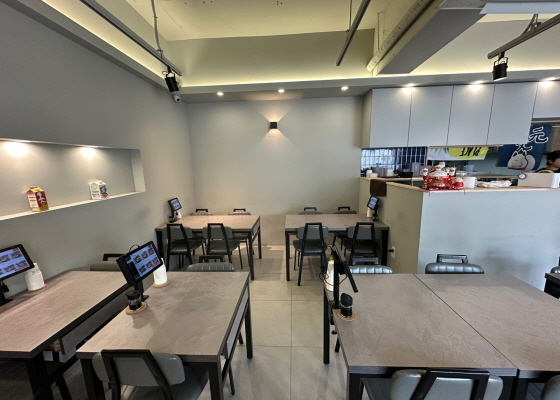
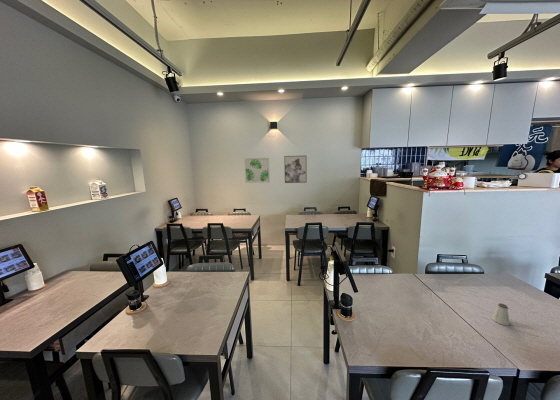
+ wall art [243,157,271,184]
+ saltshaker [491,302,511,326]
+ wall art [283,155,308,184]
